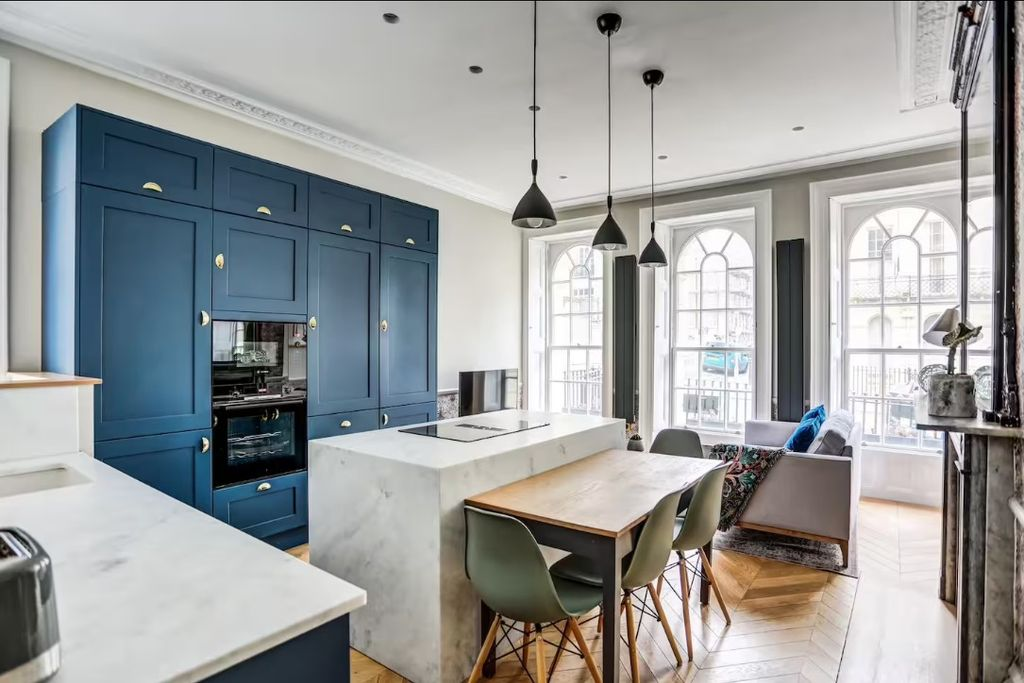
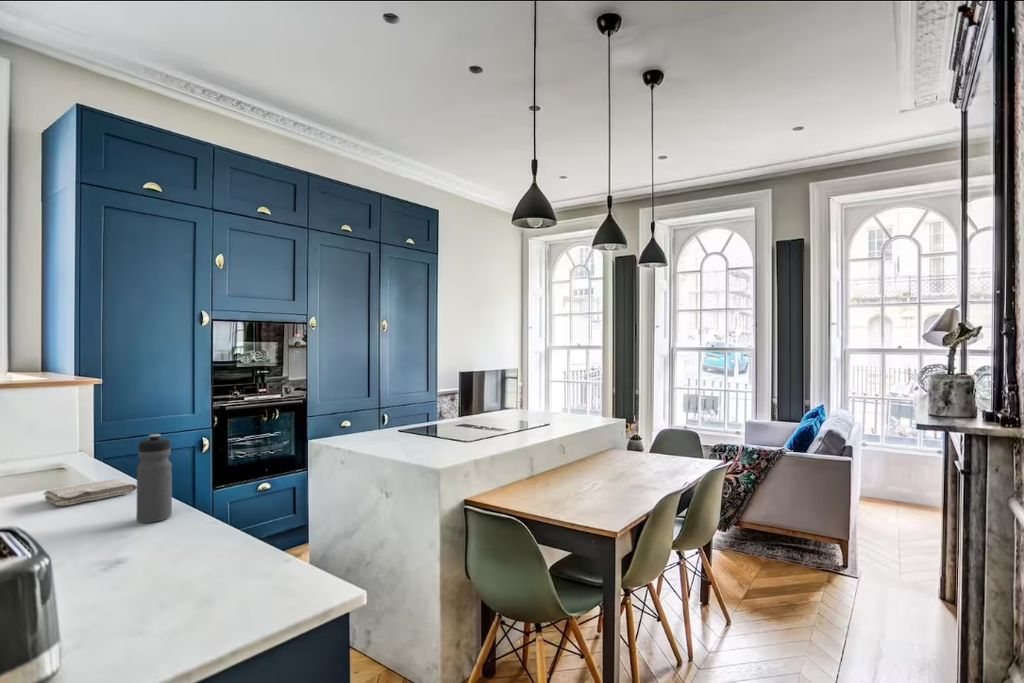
+ water bottle [136,433,173,524]
+ washcloth [42,478,137,507]
